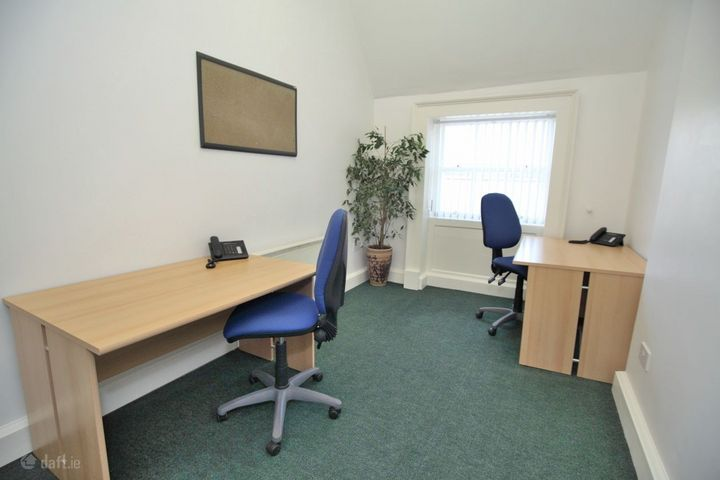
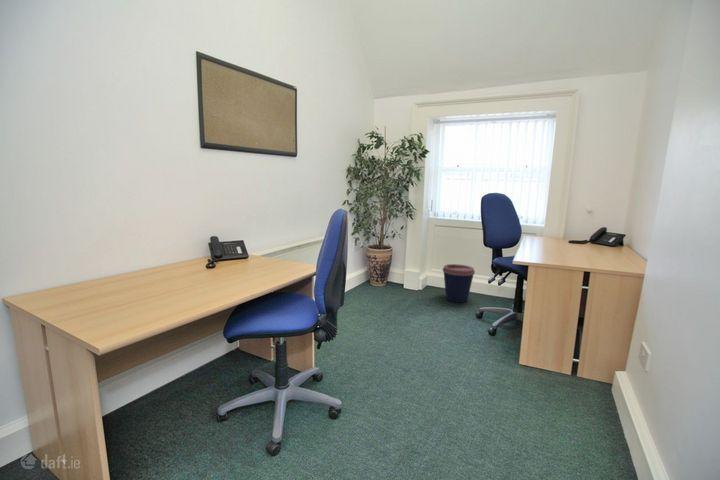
+ coffee cup [442,263,476,304]
